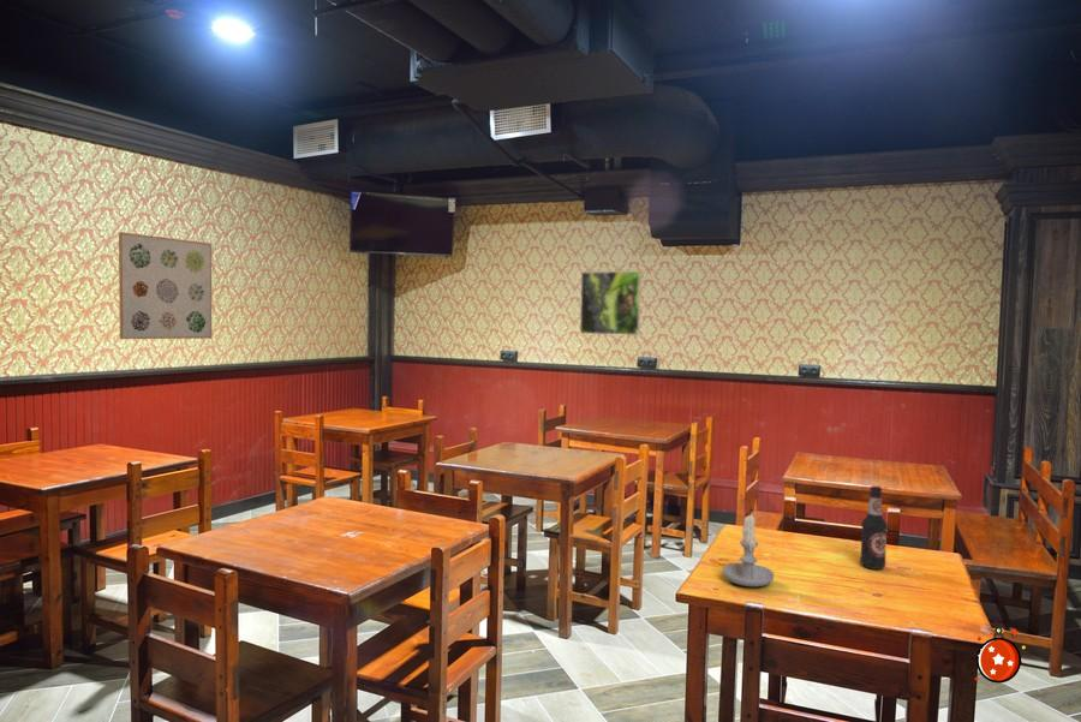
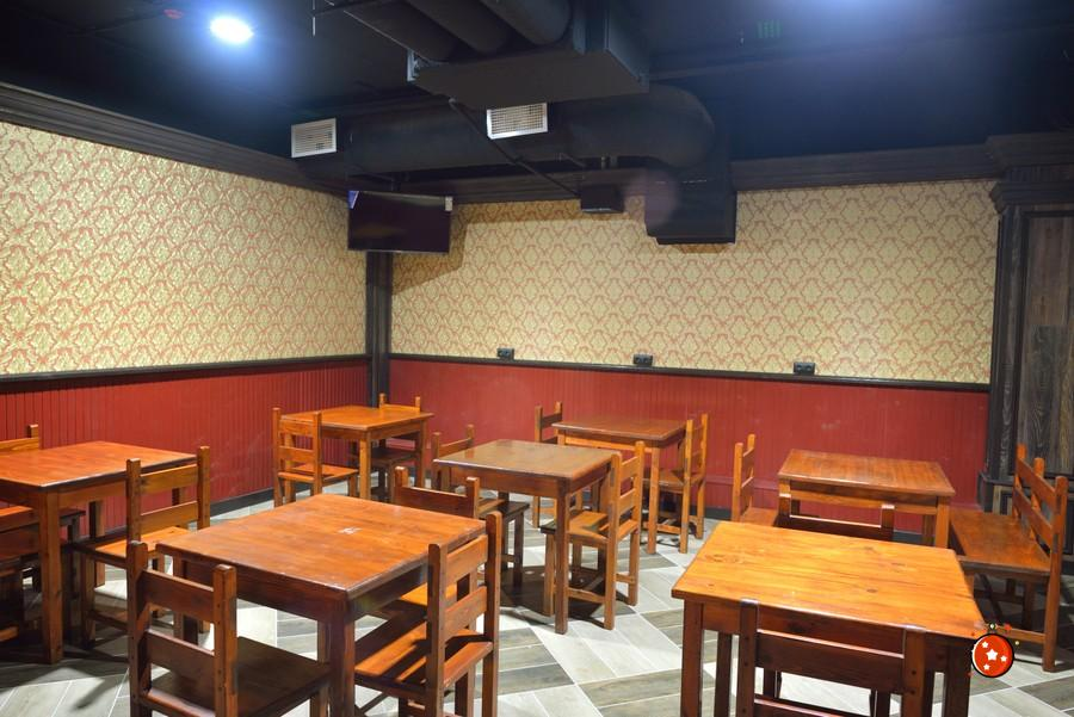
- candle [721,512,775,587]
- wall art [118,231,213,340]
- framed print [579,270,643,336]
- bottle [859,485,889,571]
